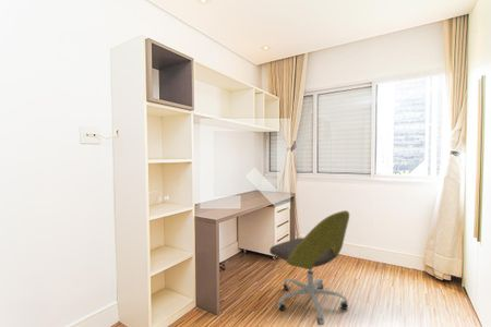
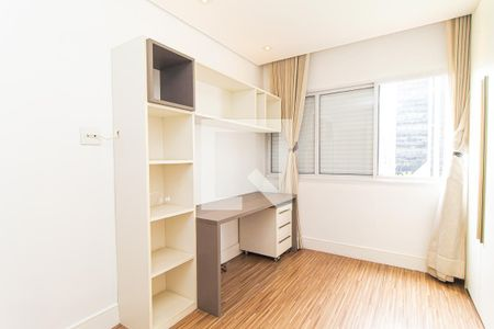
- office chair [268,209,350,326]
